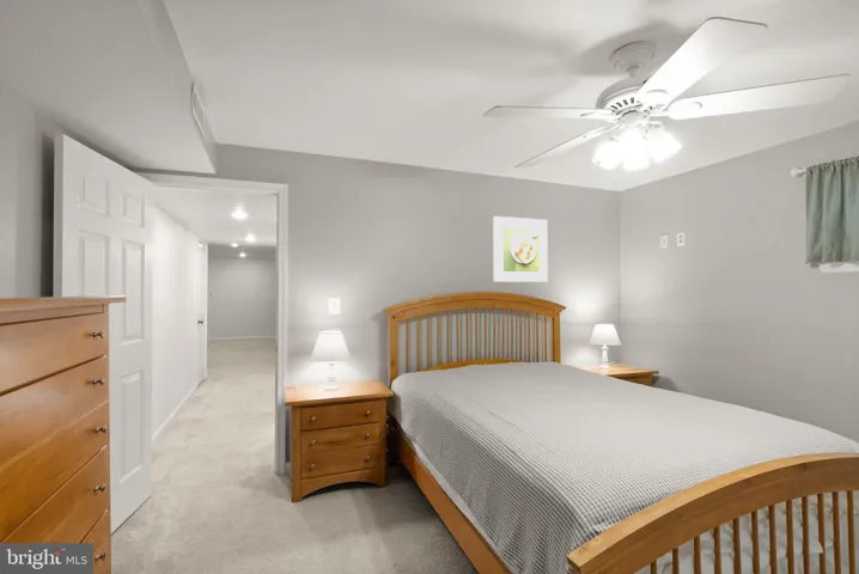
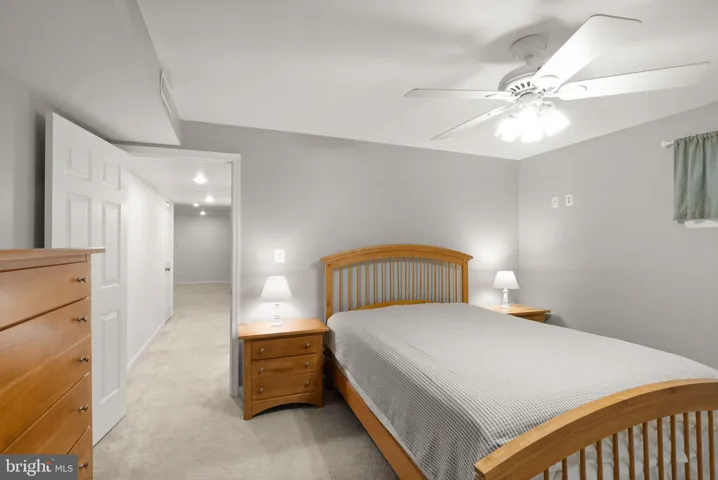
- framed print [492,215,549,283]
